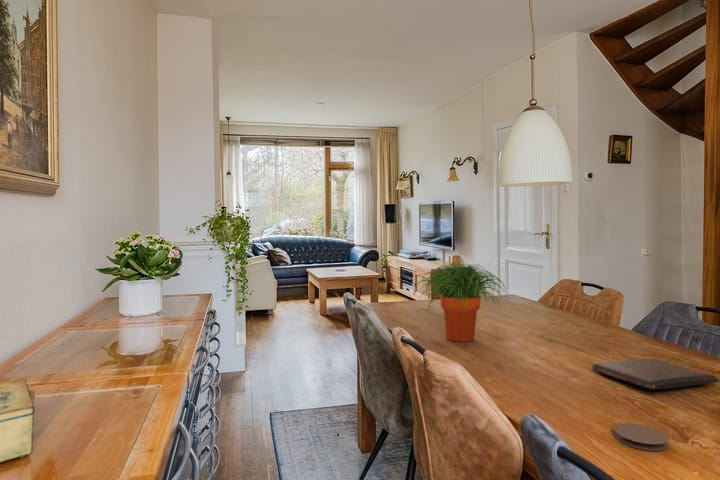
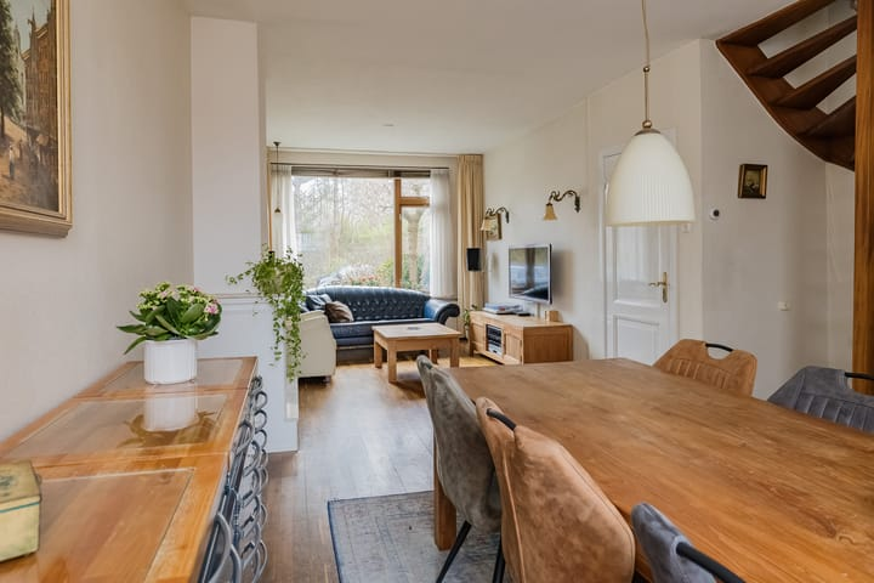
- potted plant [414,261,507,343]
- book [591,358,720,390]
- coaster [613,422,670,452]
